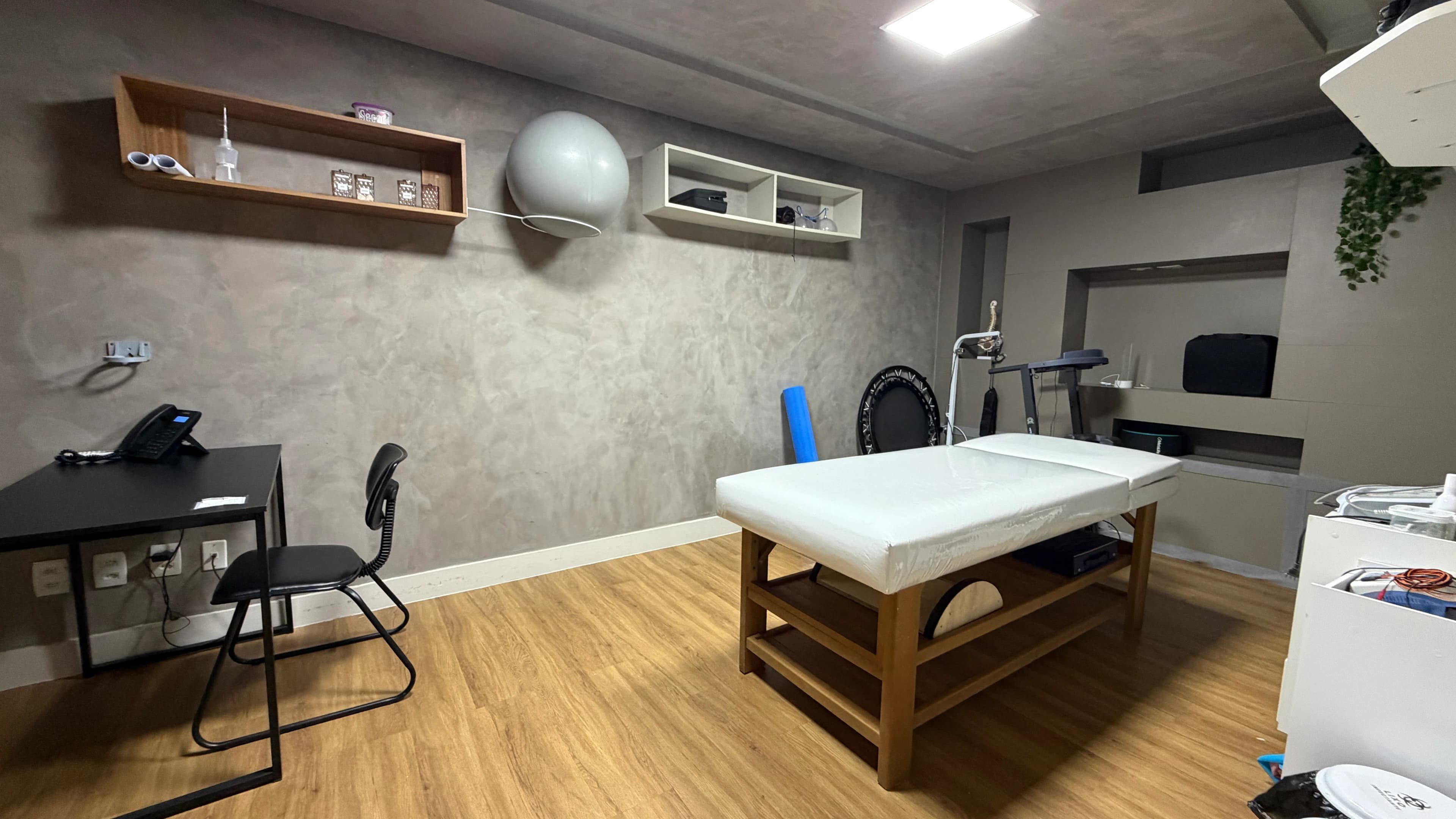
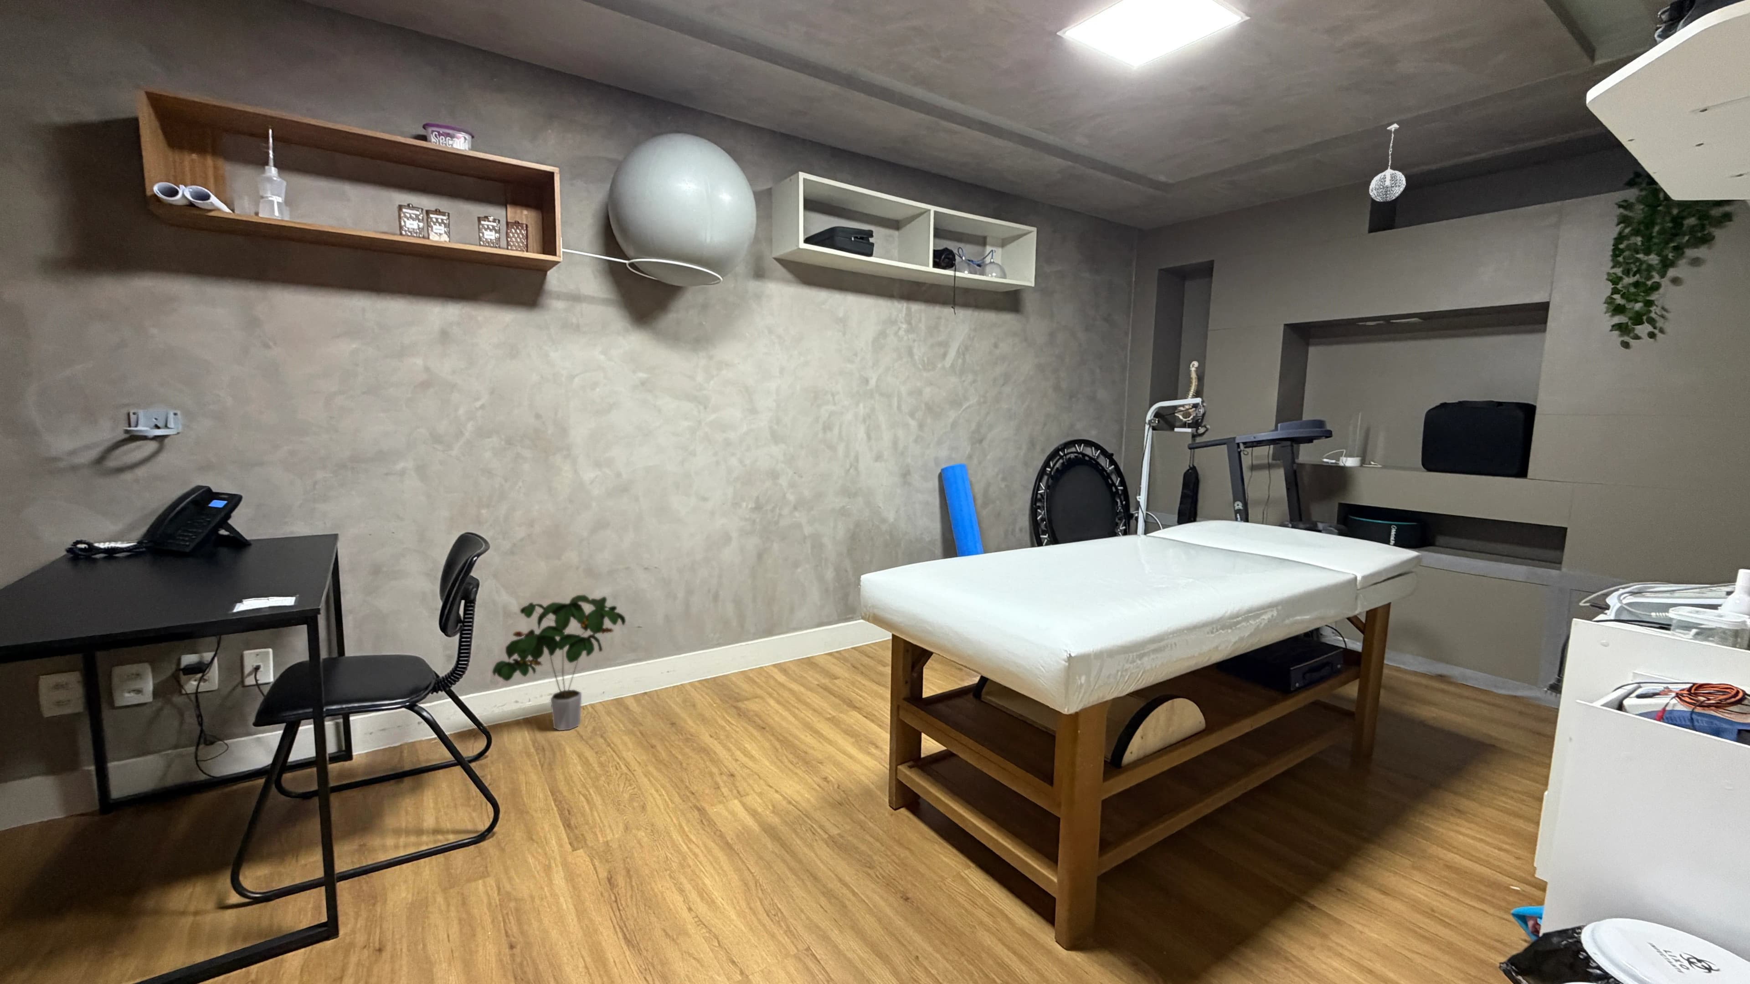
+ potted plant [492,595,626,730]
+ pendant light [1369,123,1406,202]
